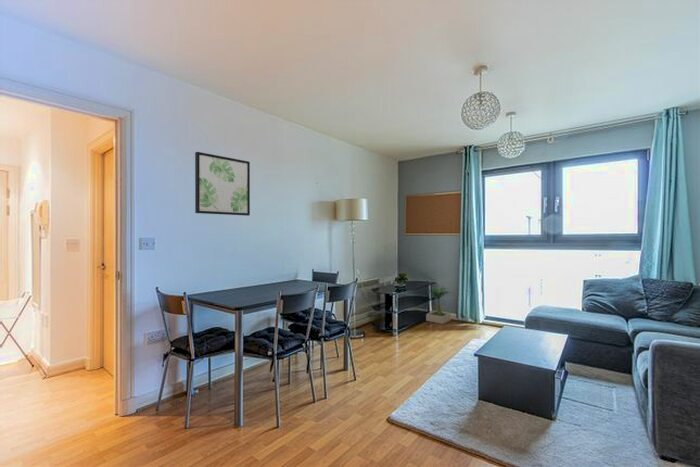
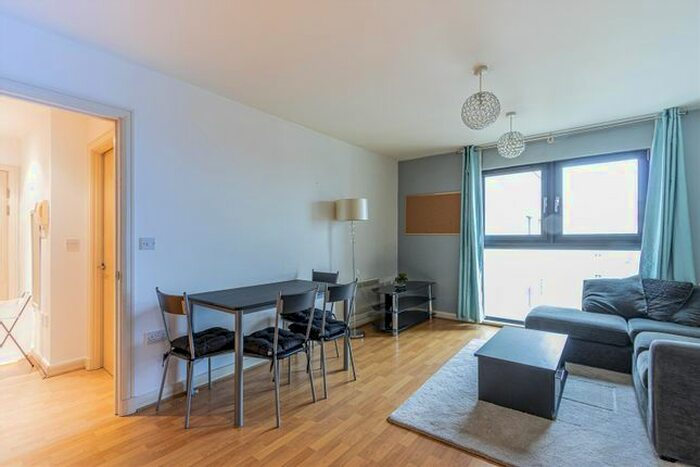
- potted plant [425,286,453,325]
- wall art [194,151,251,217]
